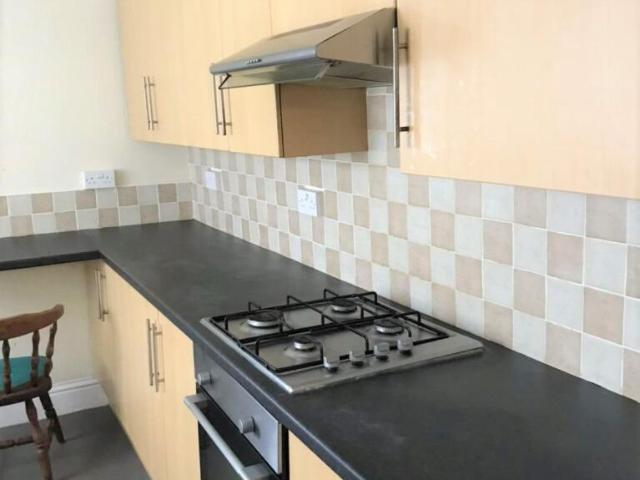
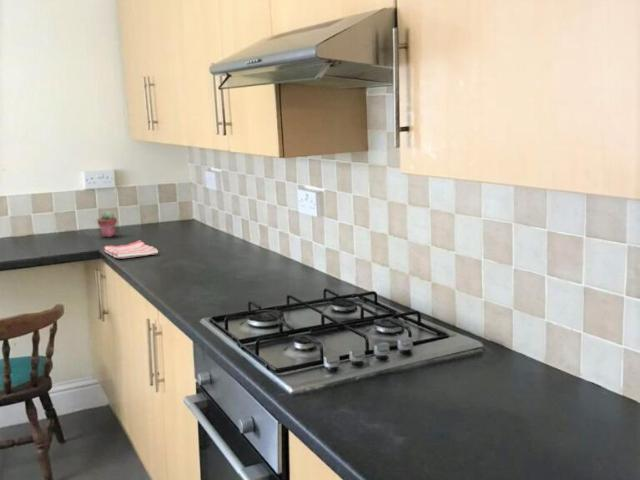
+ potted succulent [96,211,118,238]
+ dish towel [103,239,159,259]
